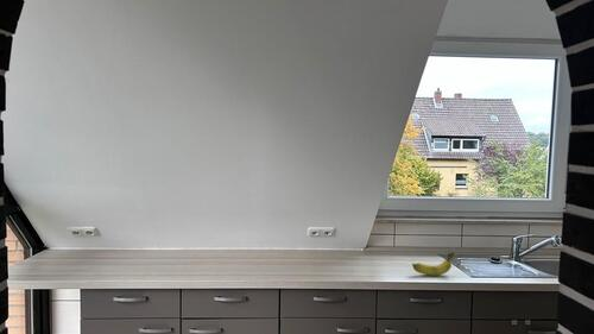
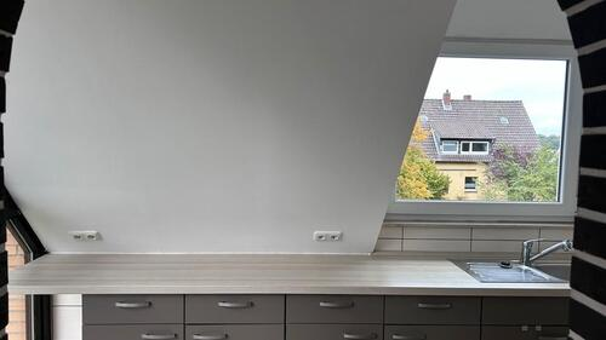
- fruit [411,251,455,277]
